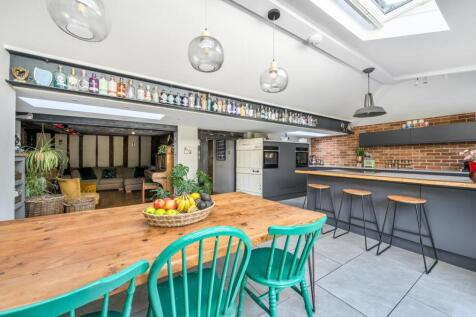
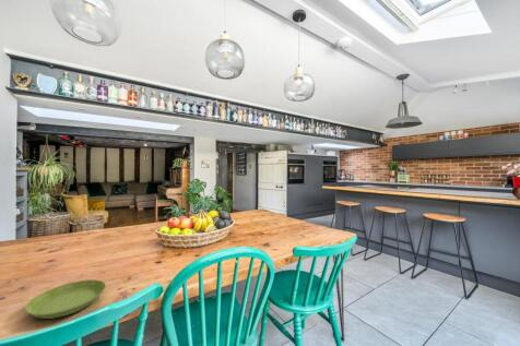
+ saucer [24,278,107,320]
